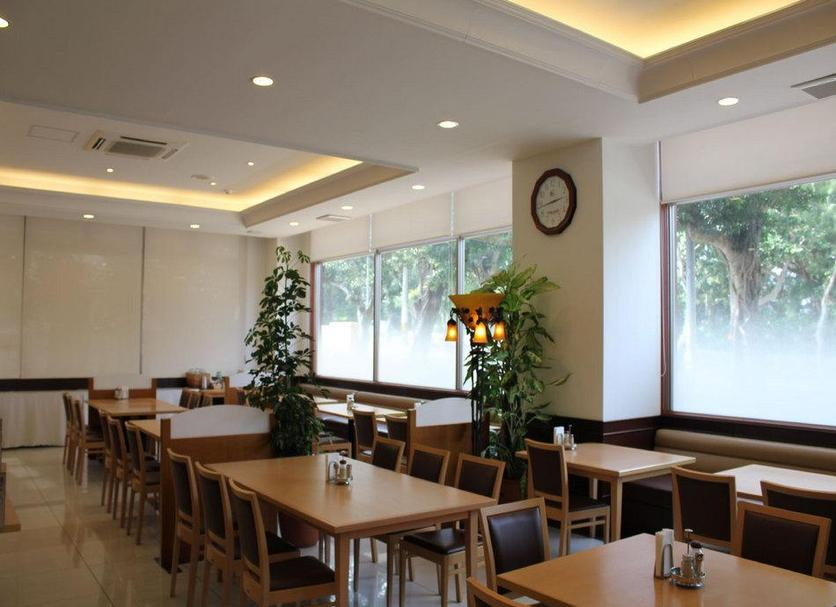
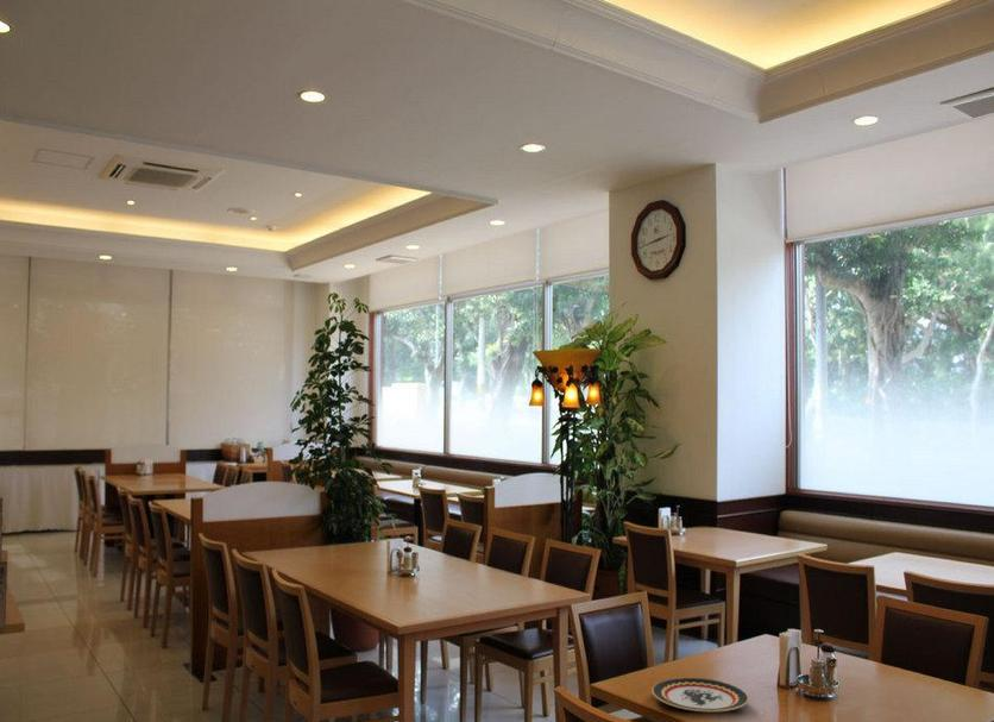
+ plate [650,677,750,714]
